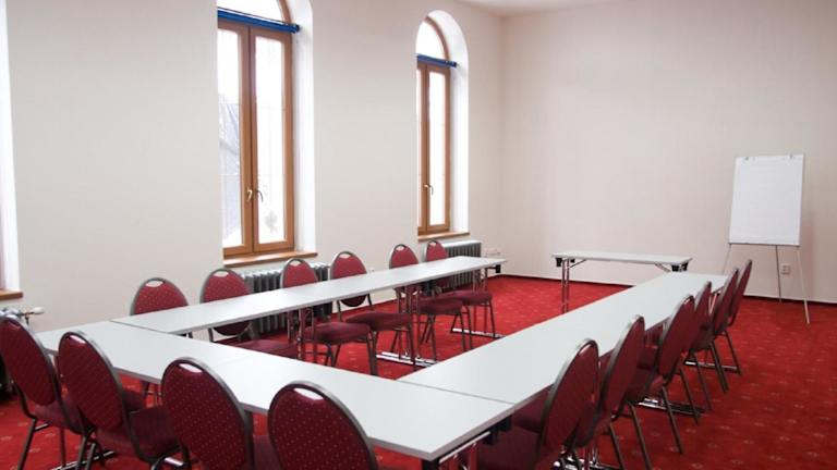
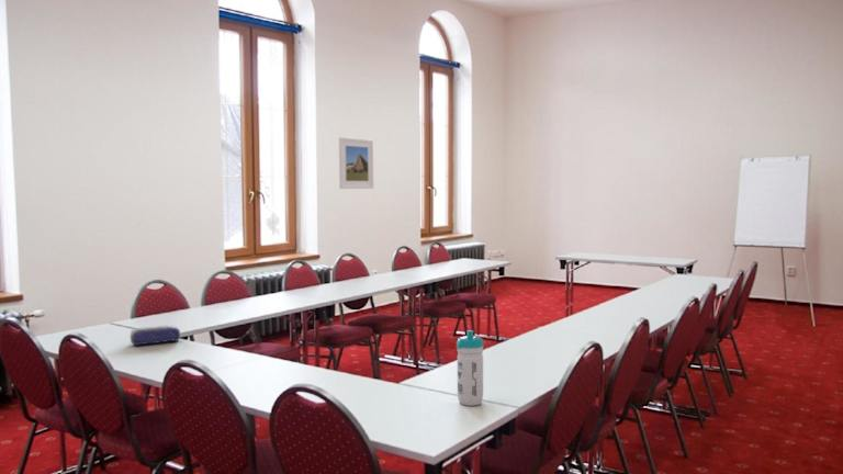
+ water bottle [456,329,485,407]
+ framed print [338,136,374,190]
+ pencil case [128,324,181,346]
